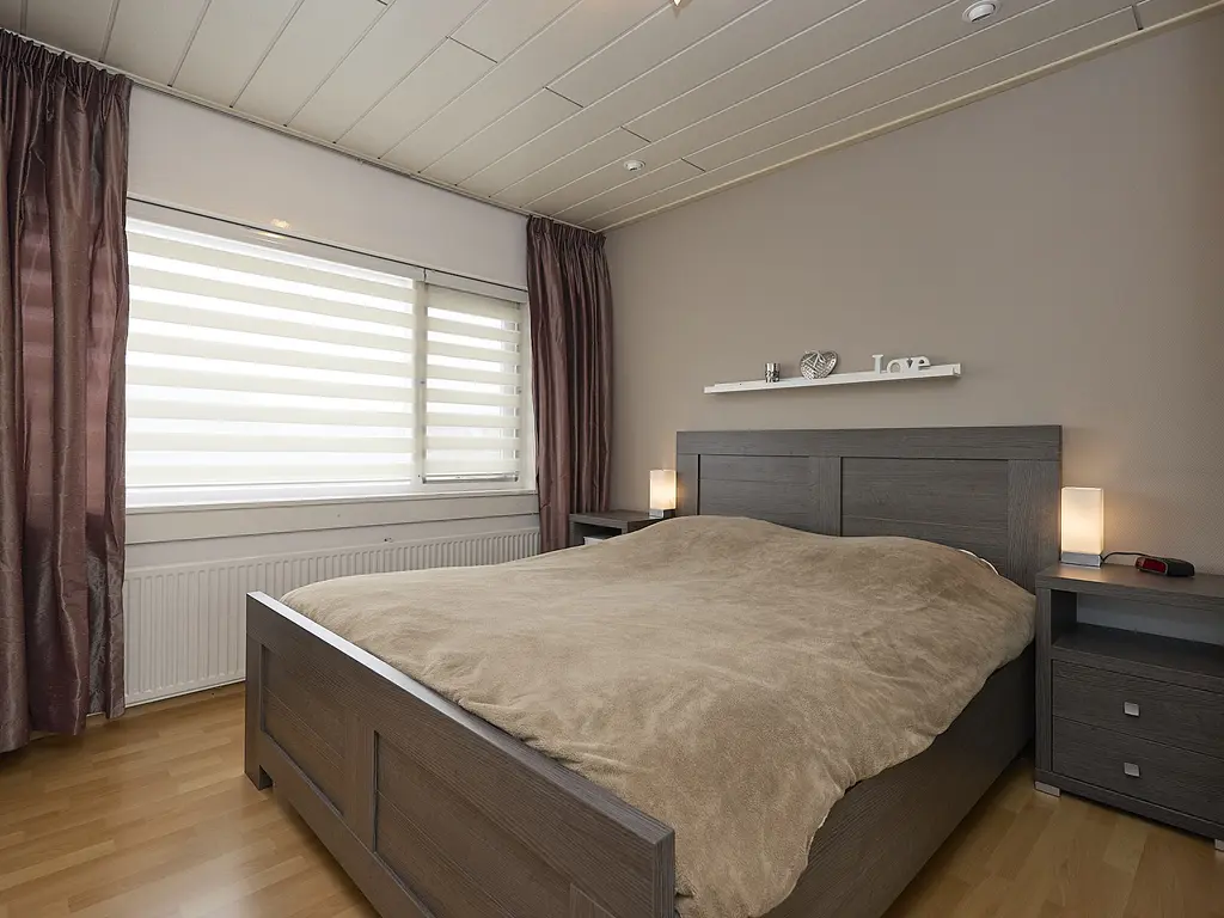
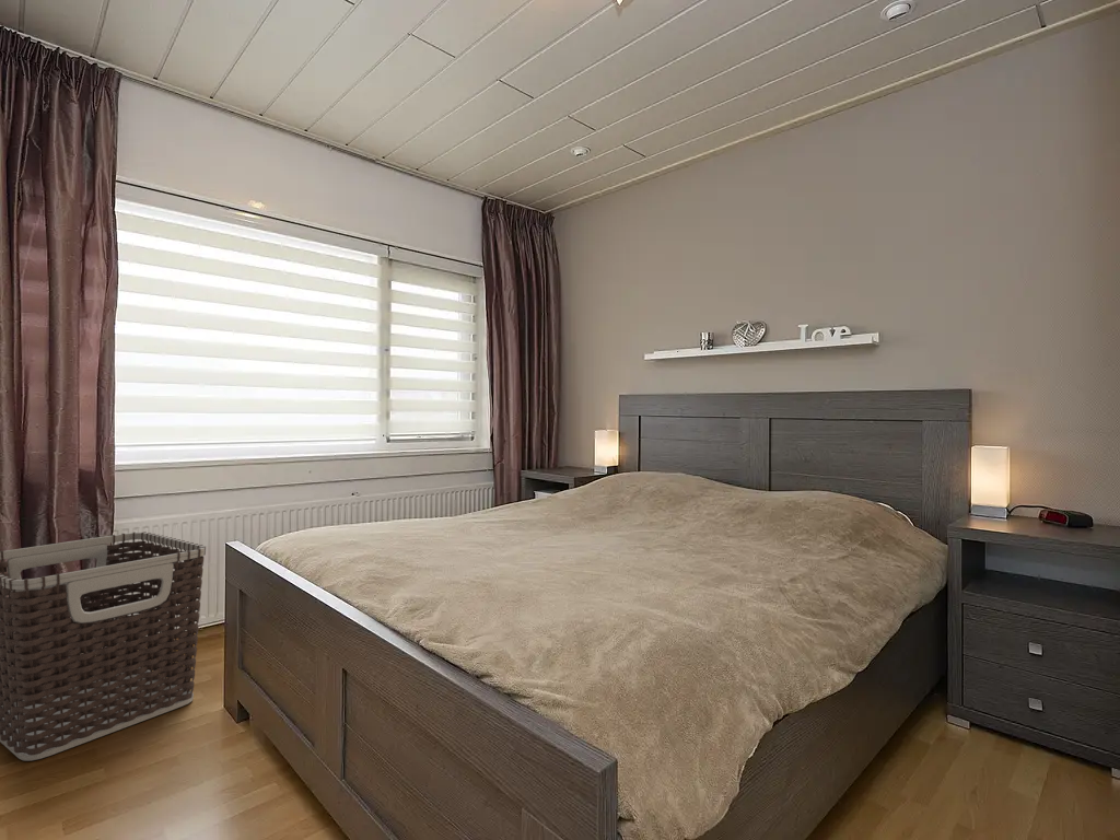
+ clothes hamper [0,530,207,762]
